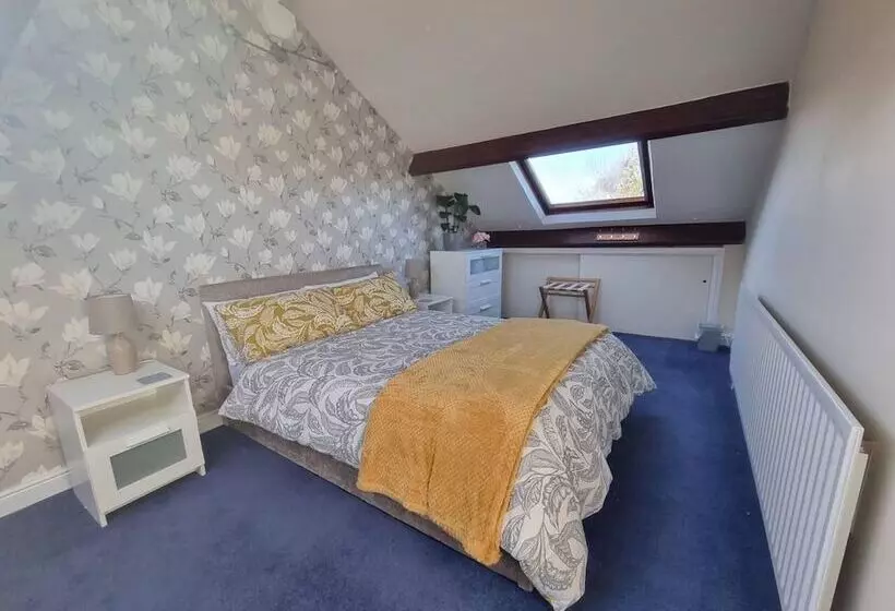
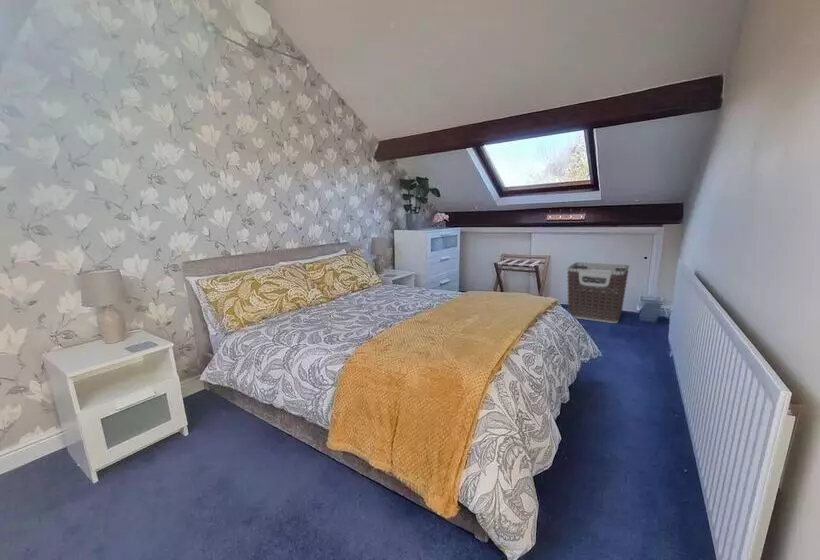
+ clothes hamper [566,261,630,324]
